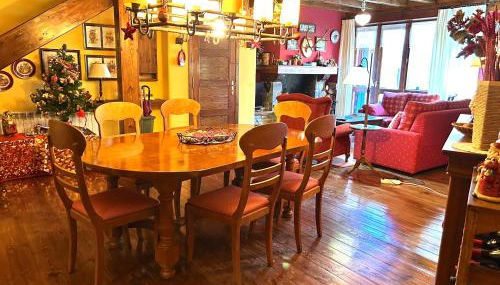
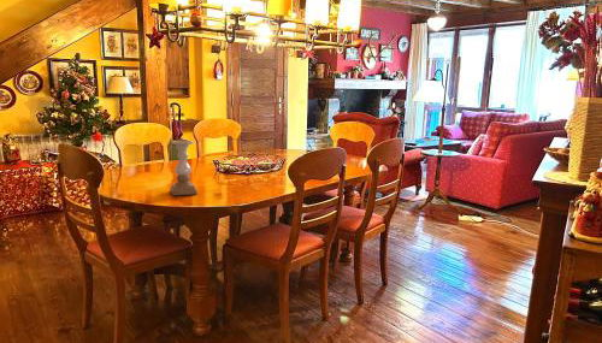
+ candle holder [169,140,199,196]
